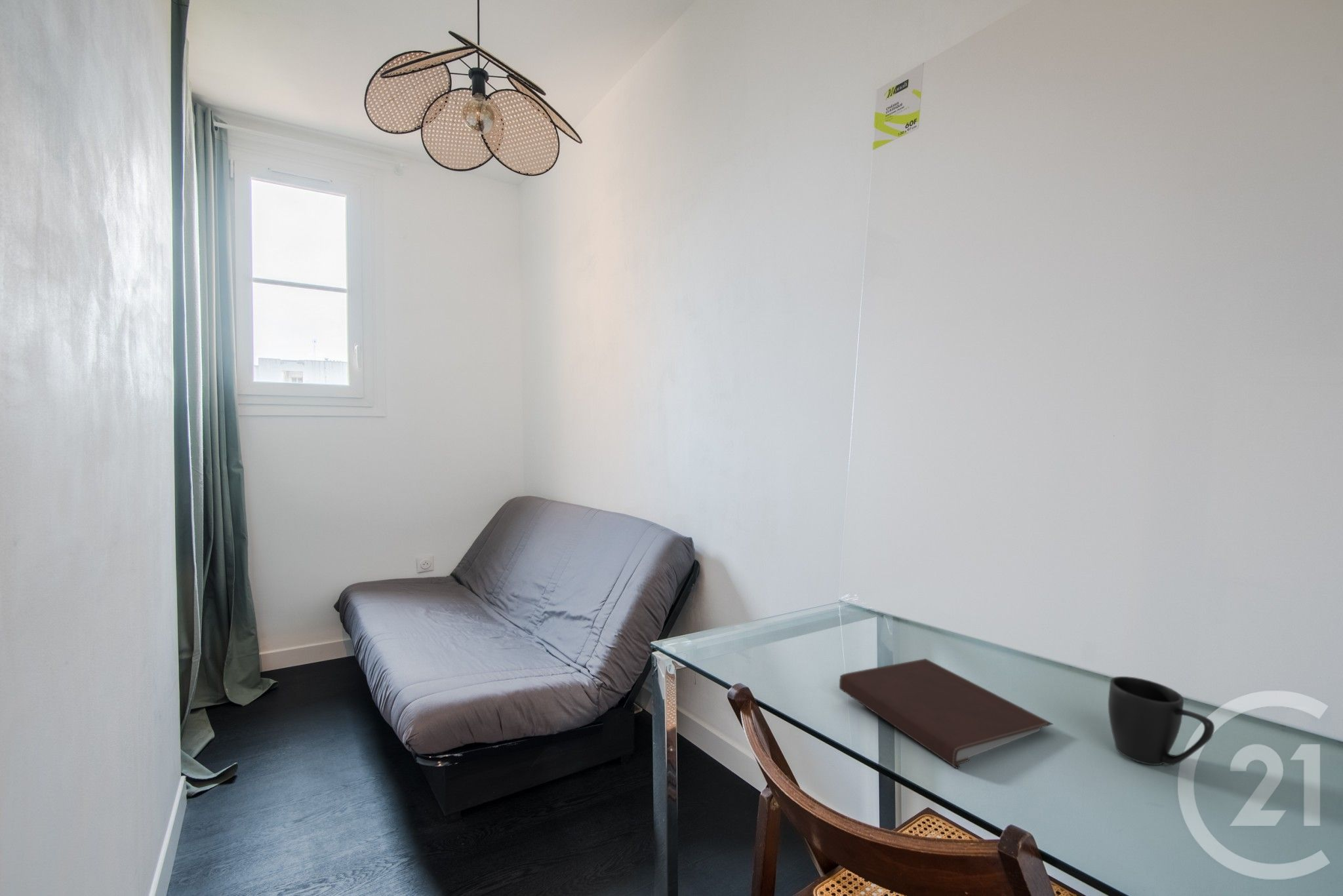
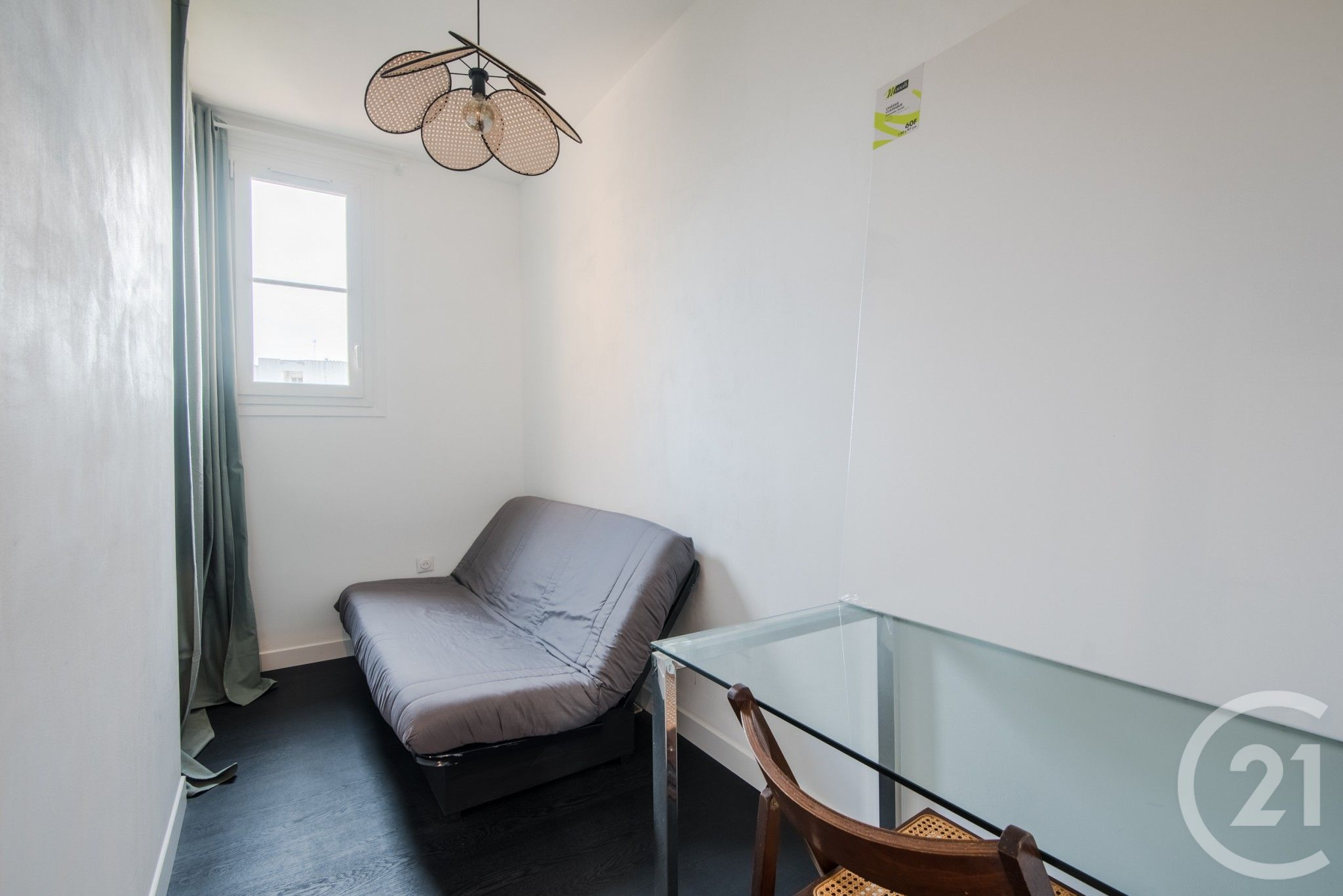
- notebook [839,658,1054,769]
- mug [1108,676,1215,766]
